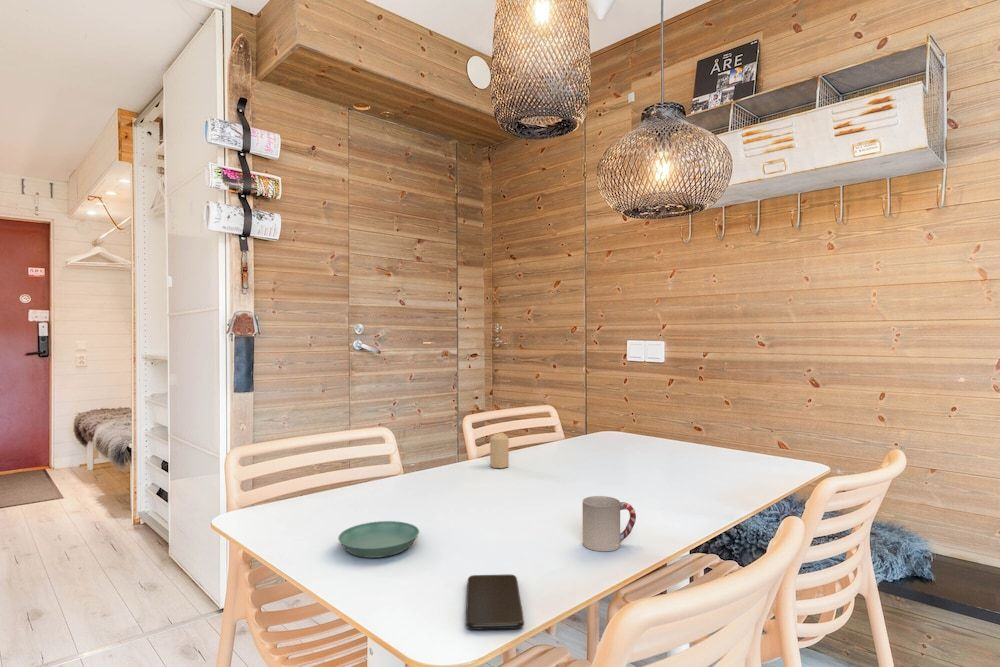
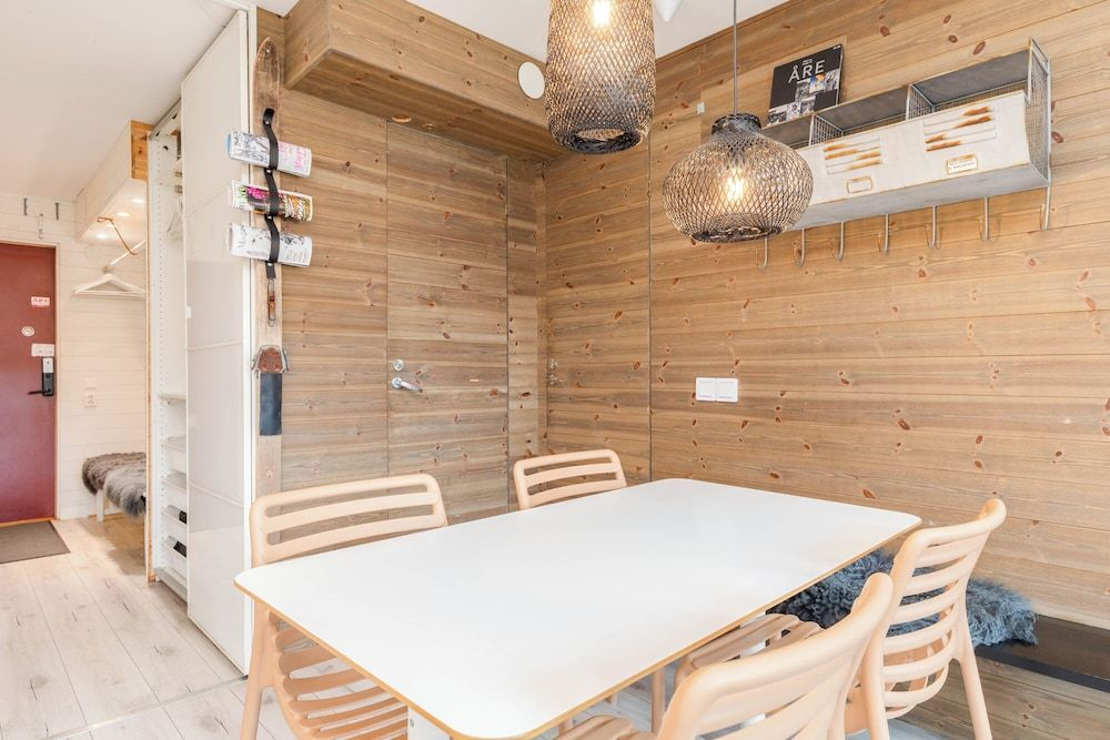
- smartphone [465,574,525,631]
- candle [489,431,510,469]
- saucer [337,520,420,559]
- cup [582,495,637,552]
